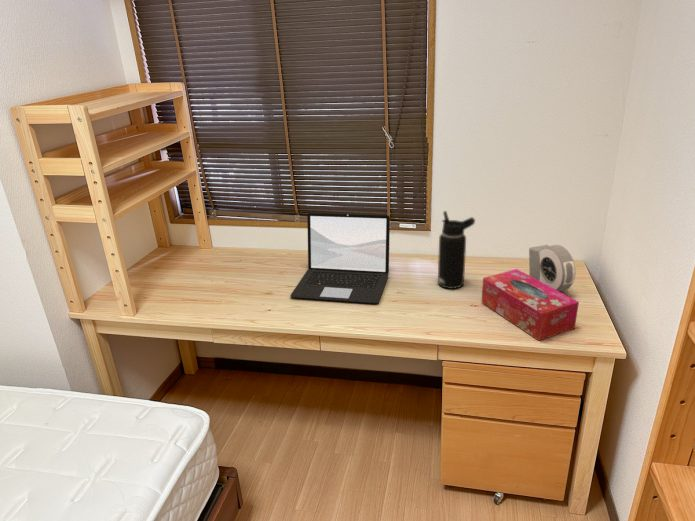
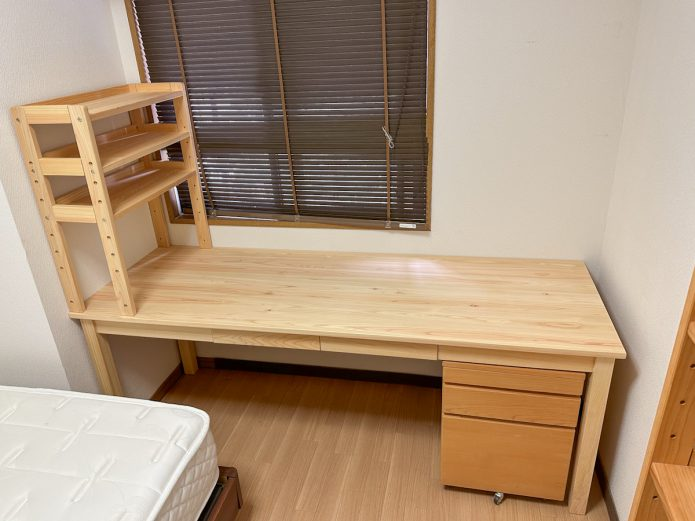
- water bottle [437,210,476,290]
- tissue box [481,268,580,342]
- alarm clock [528,244,576,292]
- laptop [289,212,391,304]
